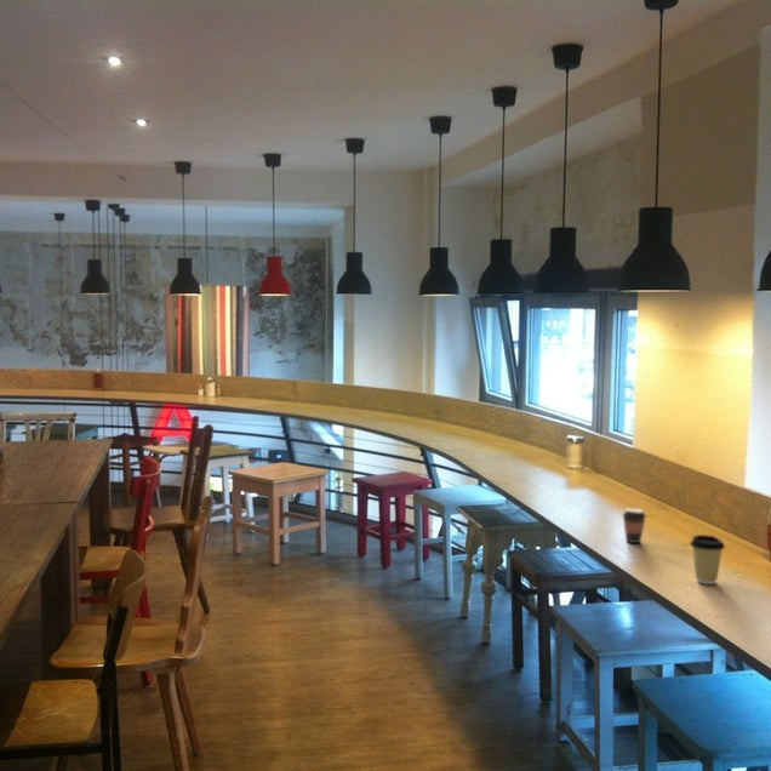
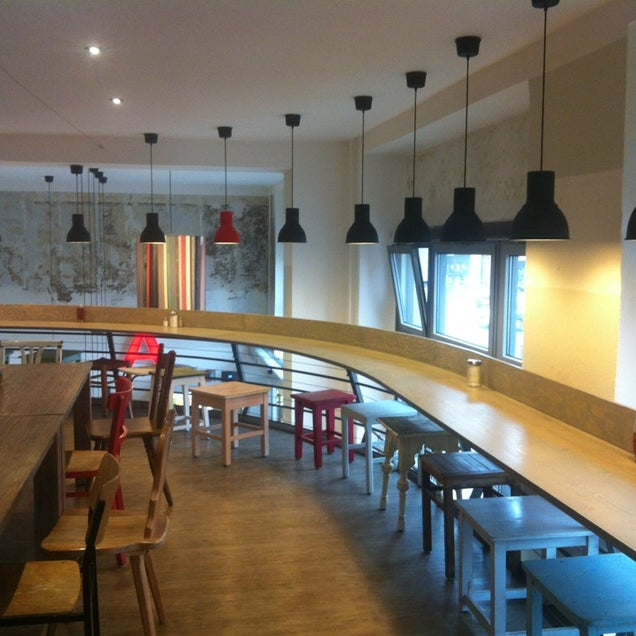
- coffee cup [621,507,649,544]
- coffee cup [689,533,726,586]
